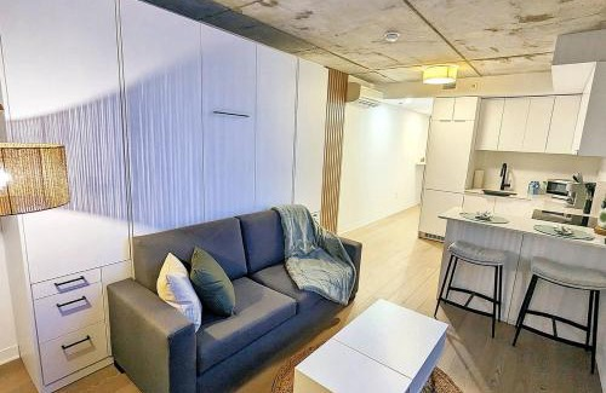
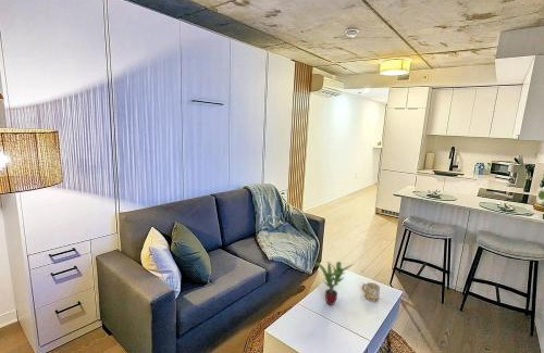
+ mug [361,281,381,303]
+ potted plant [309,260,355,306]
